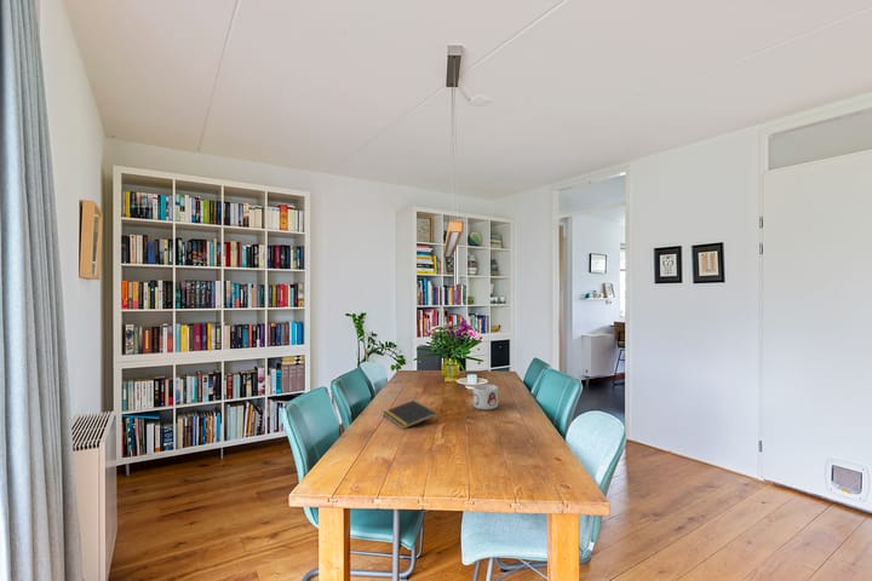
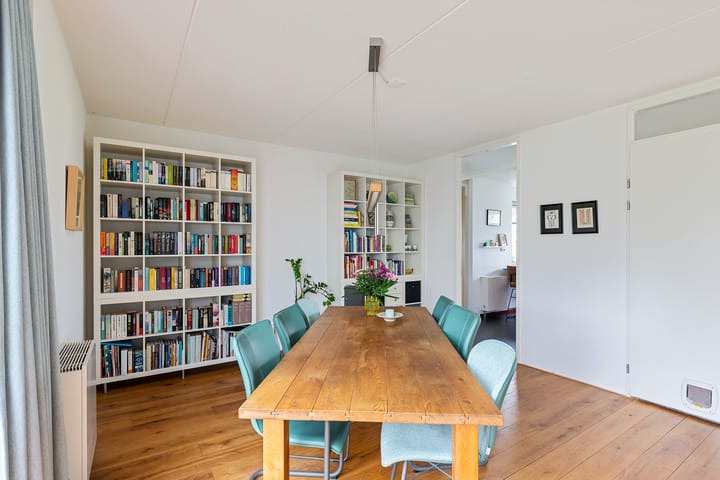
- notepad [382,399,437,430]
- mug [472,384,499,412]
